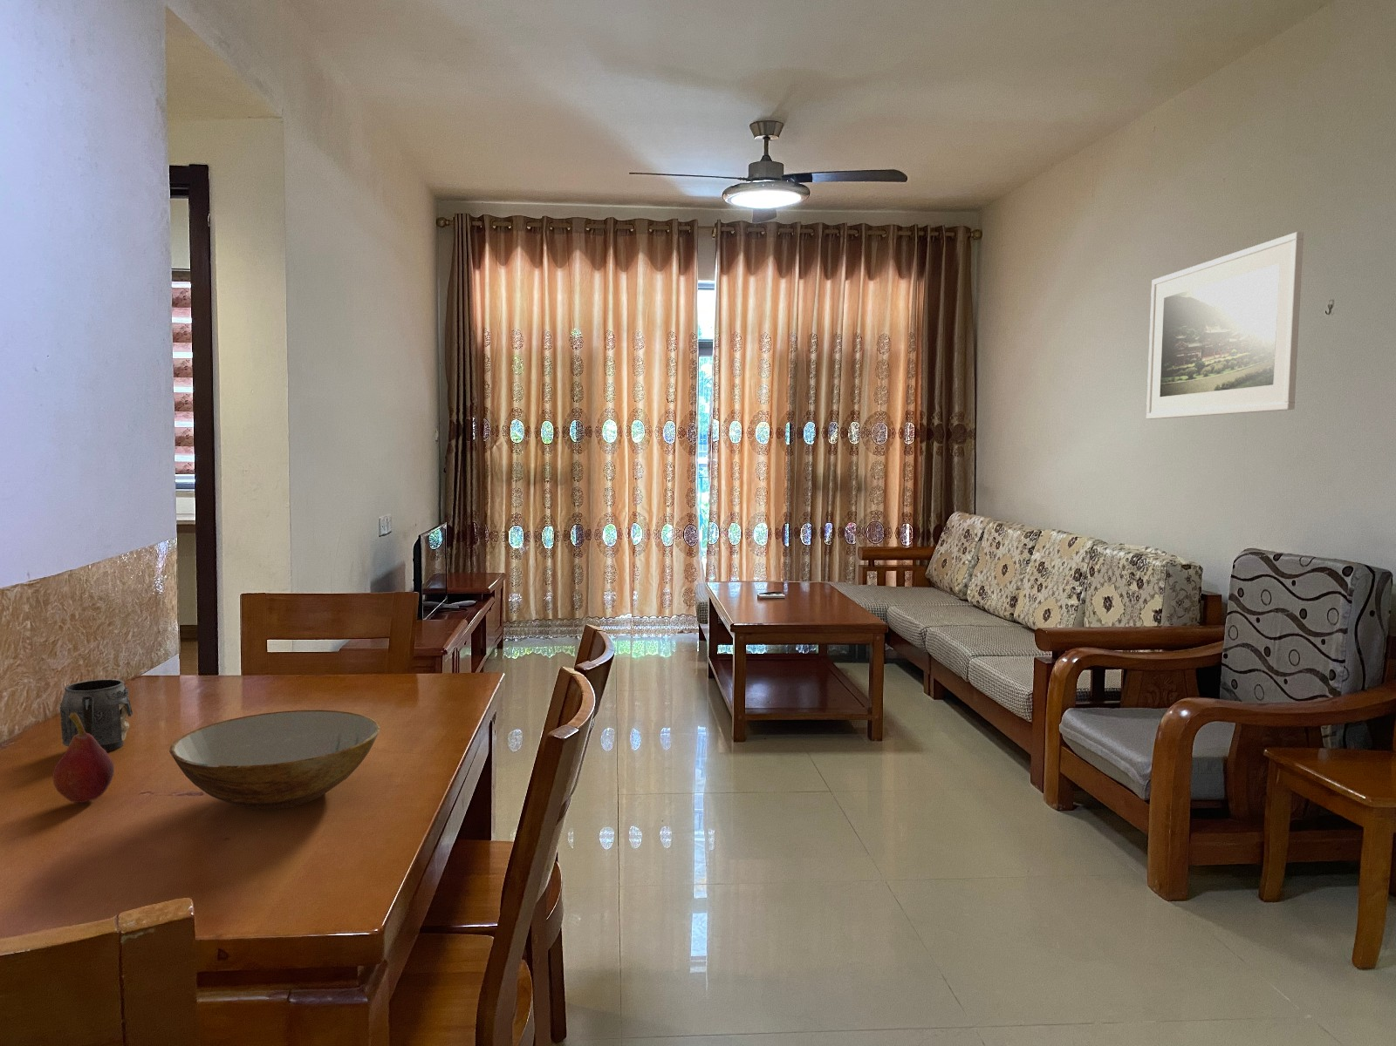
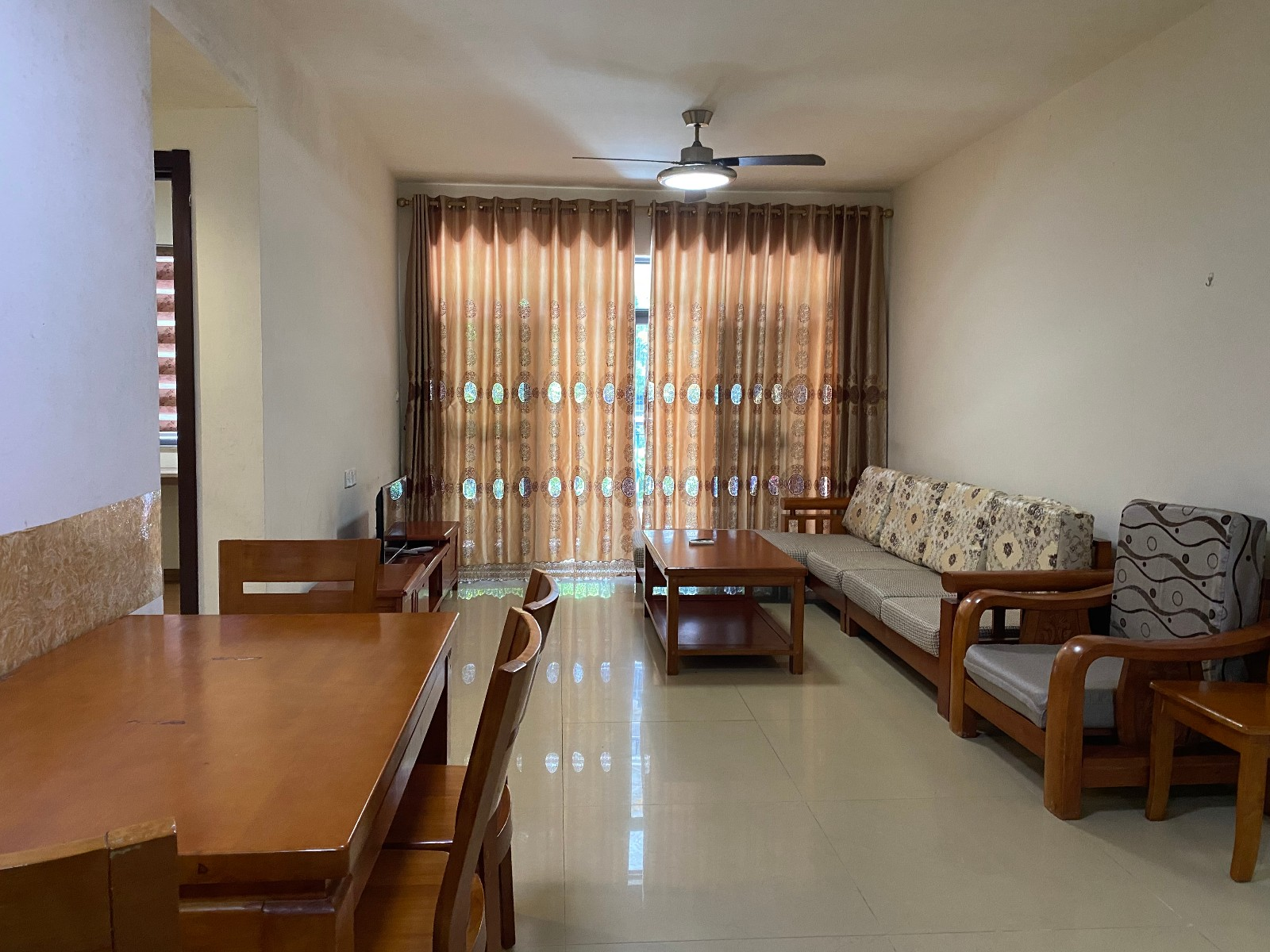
- bowl [168,710,380,812]
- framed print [1145,231,1305,420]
- mug [59,678,133,753]
- fruit [52,713,115,803]
